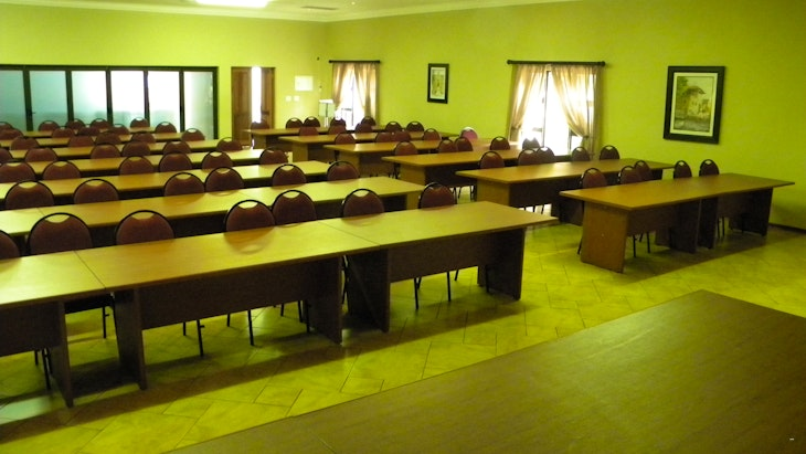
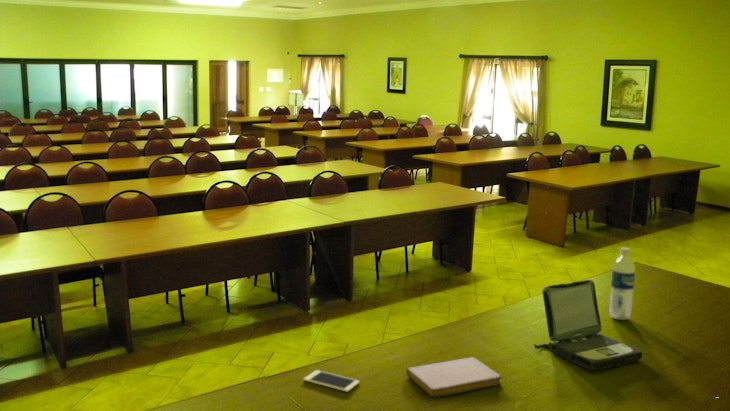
+ water bottle [608,247,636,321]
+ cell phone [302,369,361,393]
+ notebook [406,356,503,398]
+ laptop [533,279,643,371]
